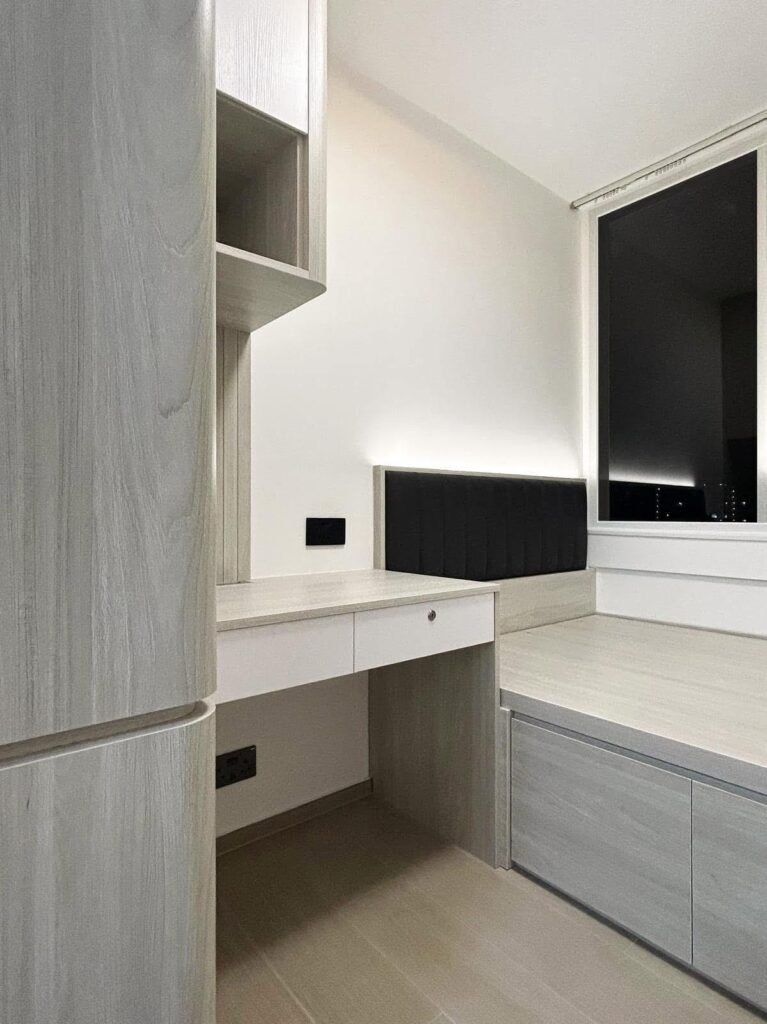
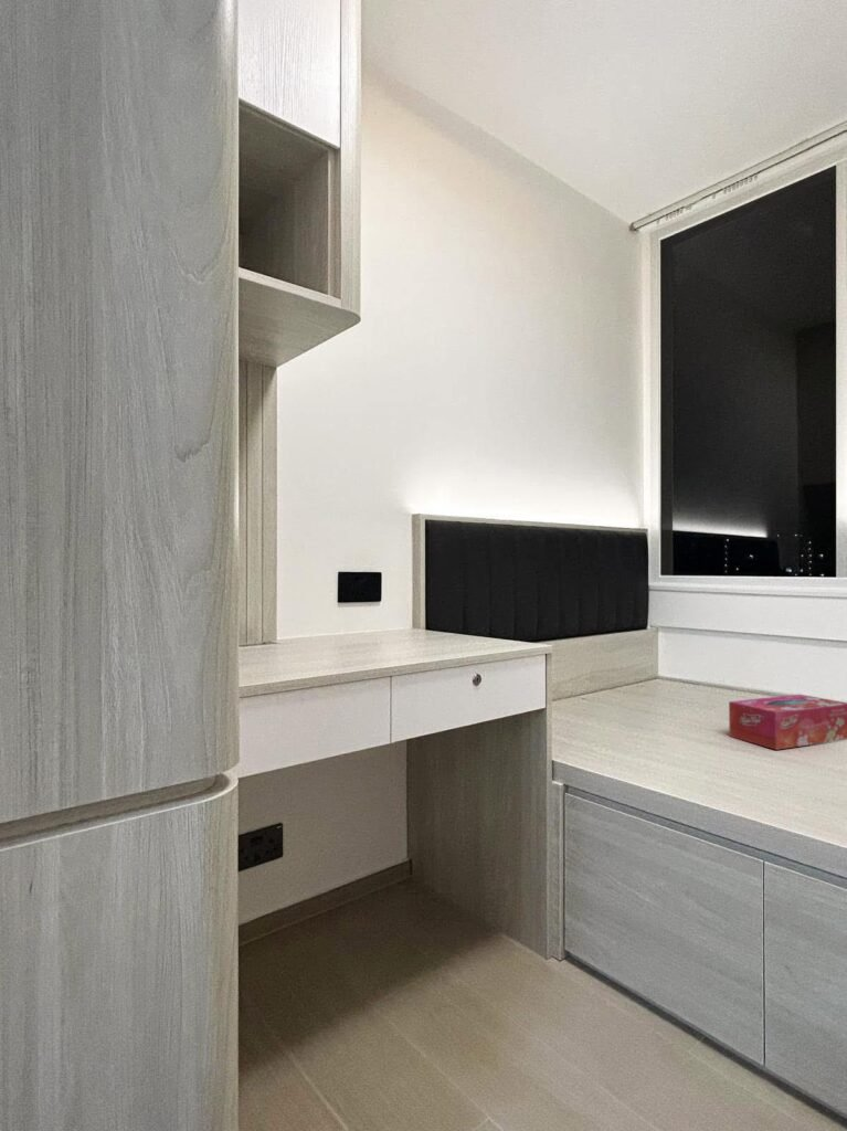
+ tissue box [728,694,847,751]
